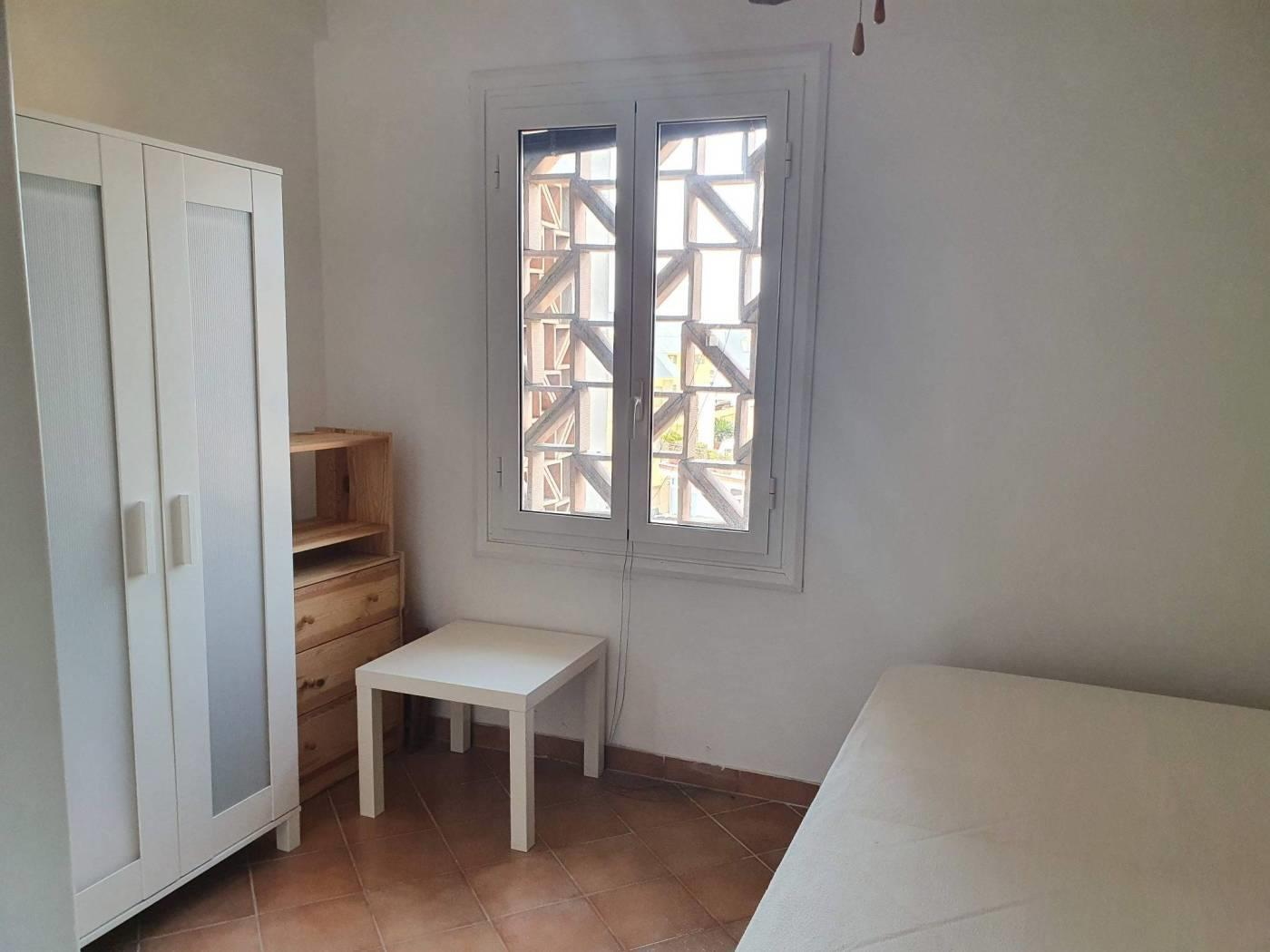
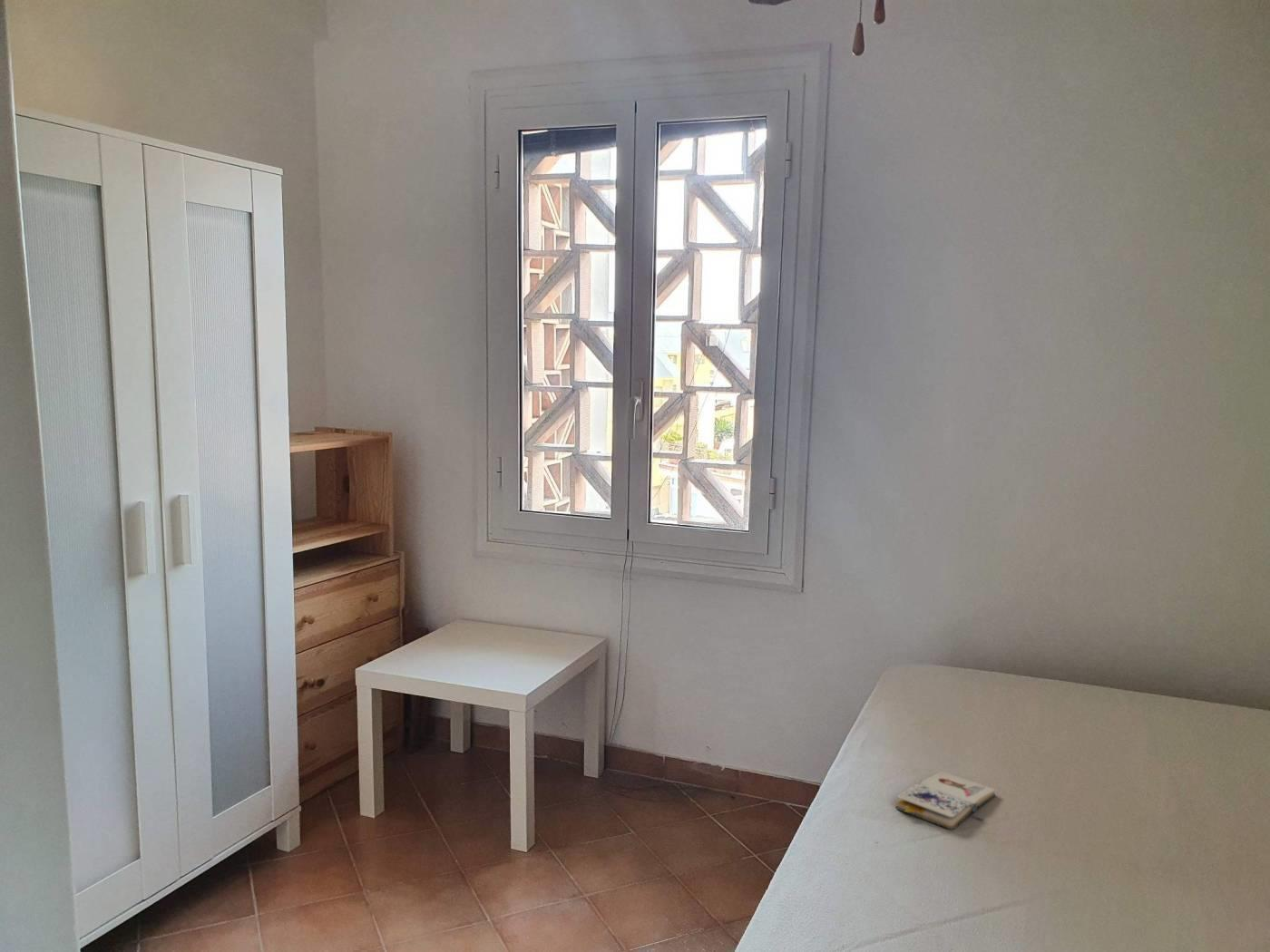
+ paperback book [894,771,996,830]
